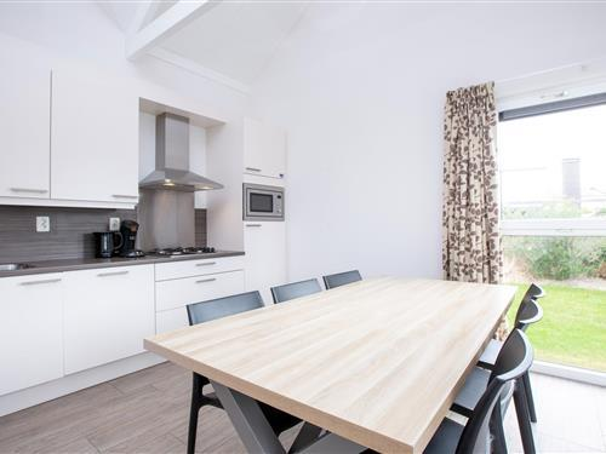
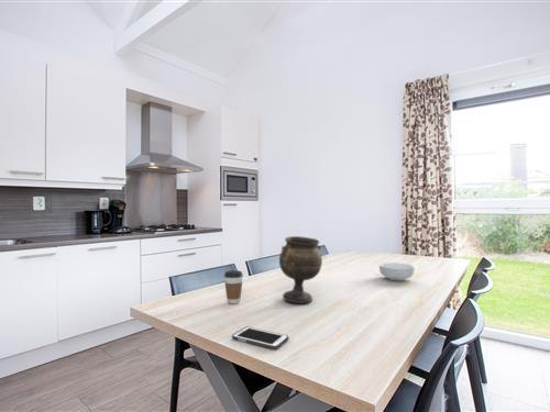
+ cell phone [231,325,289,350]
+ cereal bowl [378,261,416,282]
+ goblet [278,235,323,305]
+ coffee cup [223,269,244,304]
